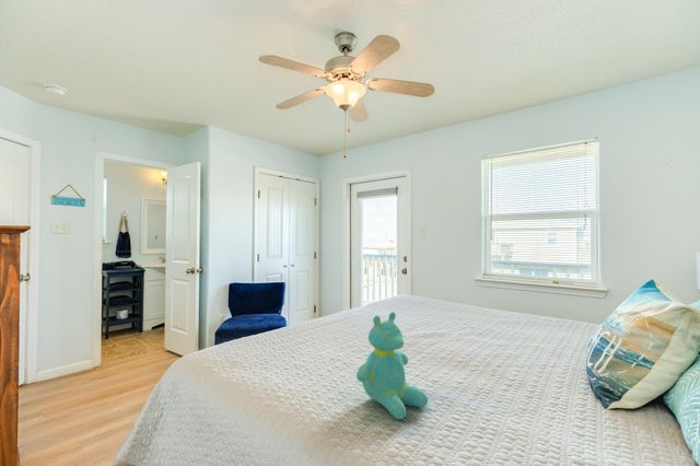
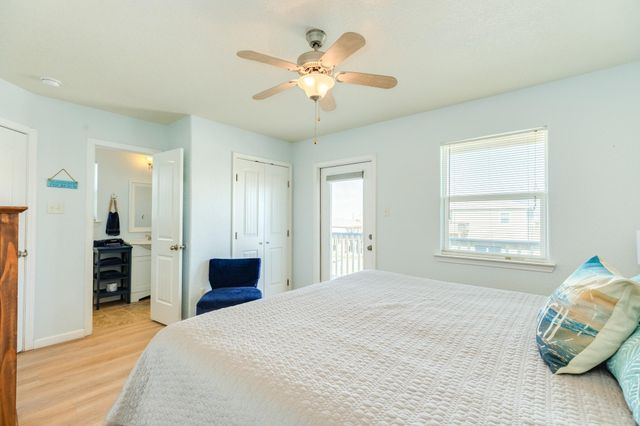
- teddy bear [355,311,429,421]
